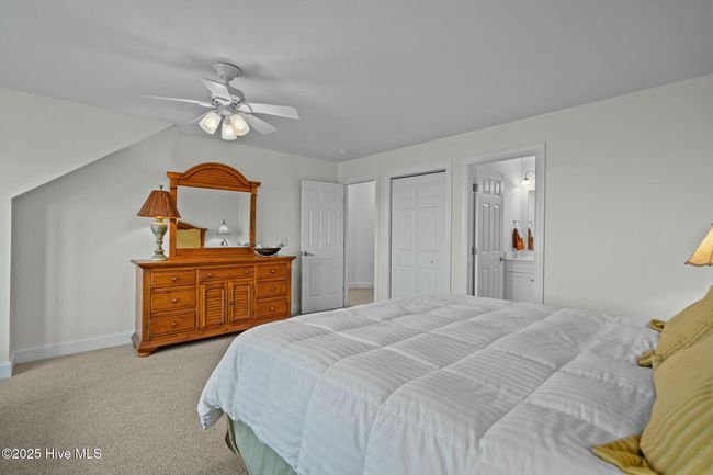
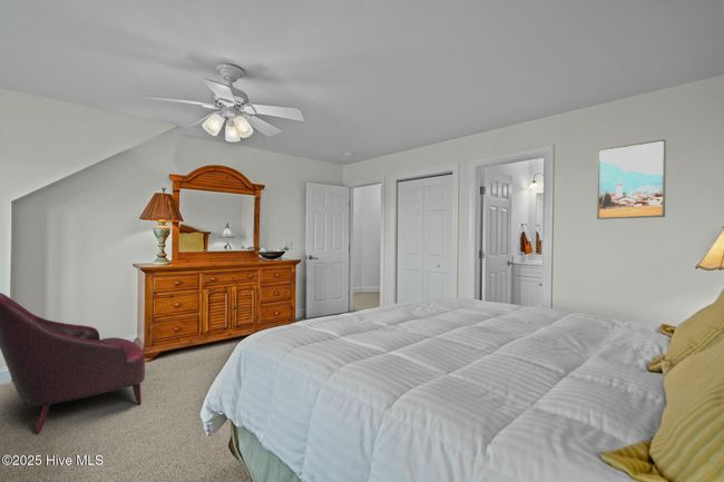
+ armchair [0,292,146,434]
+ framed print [596,138,667,220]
